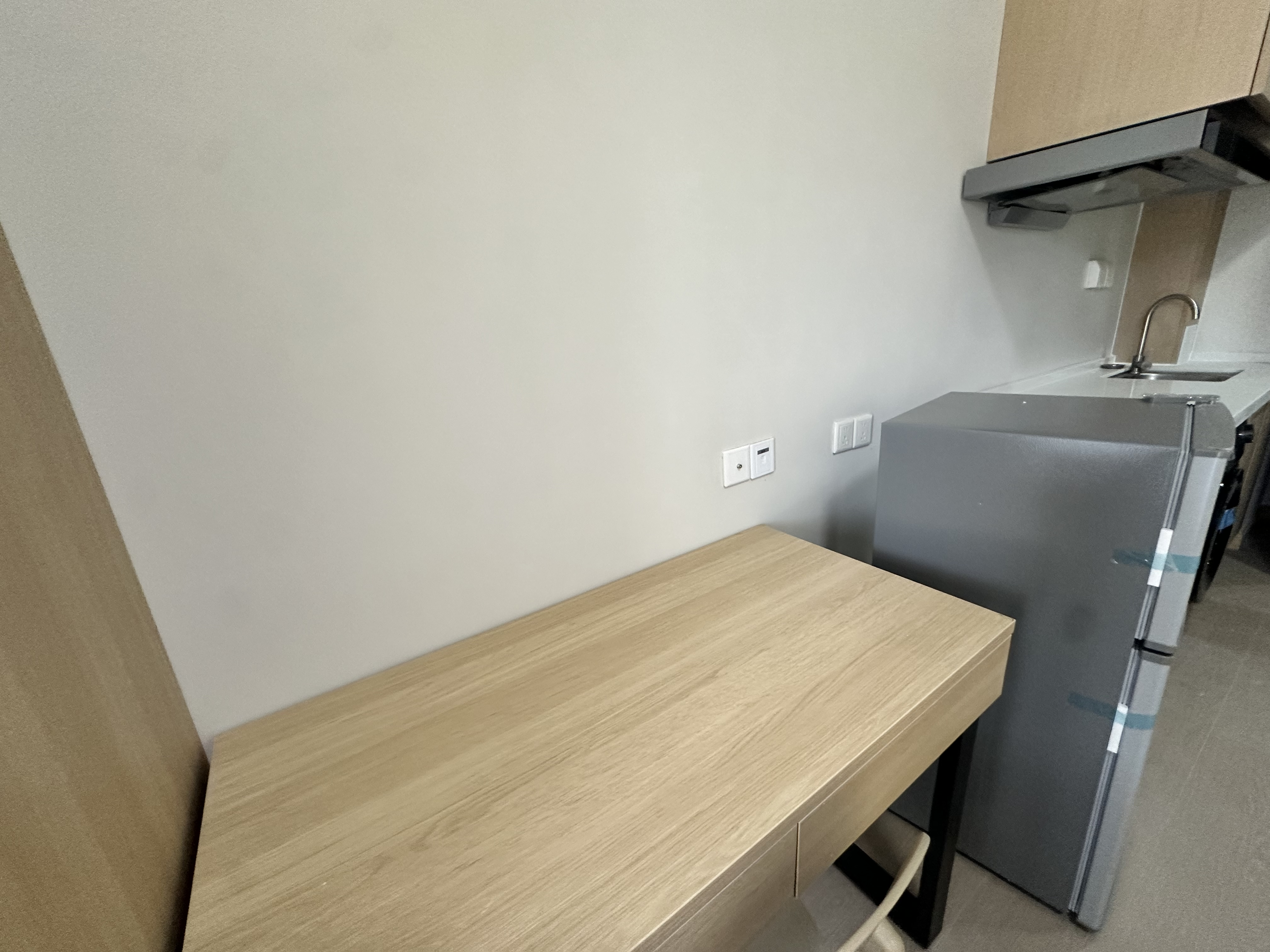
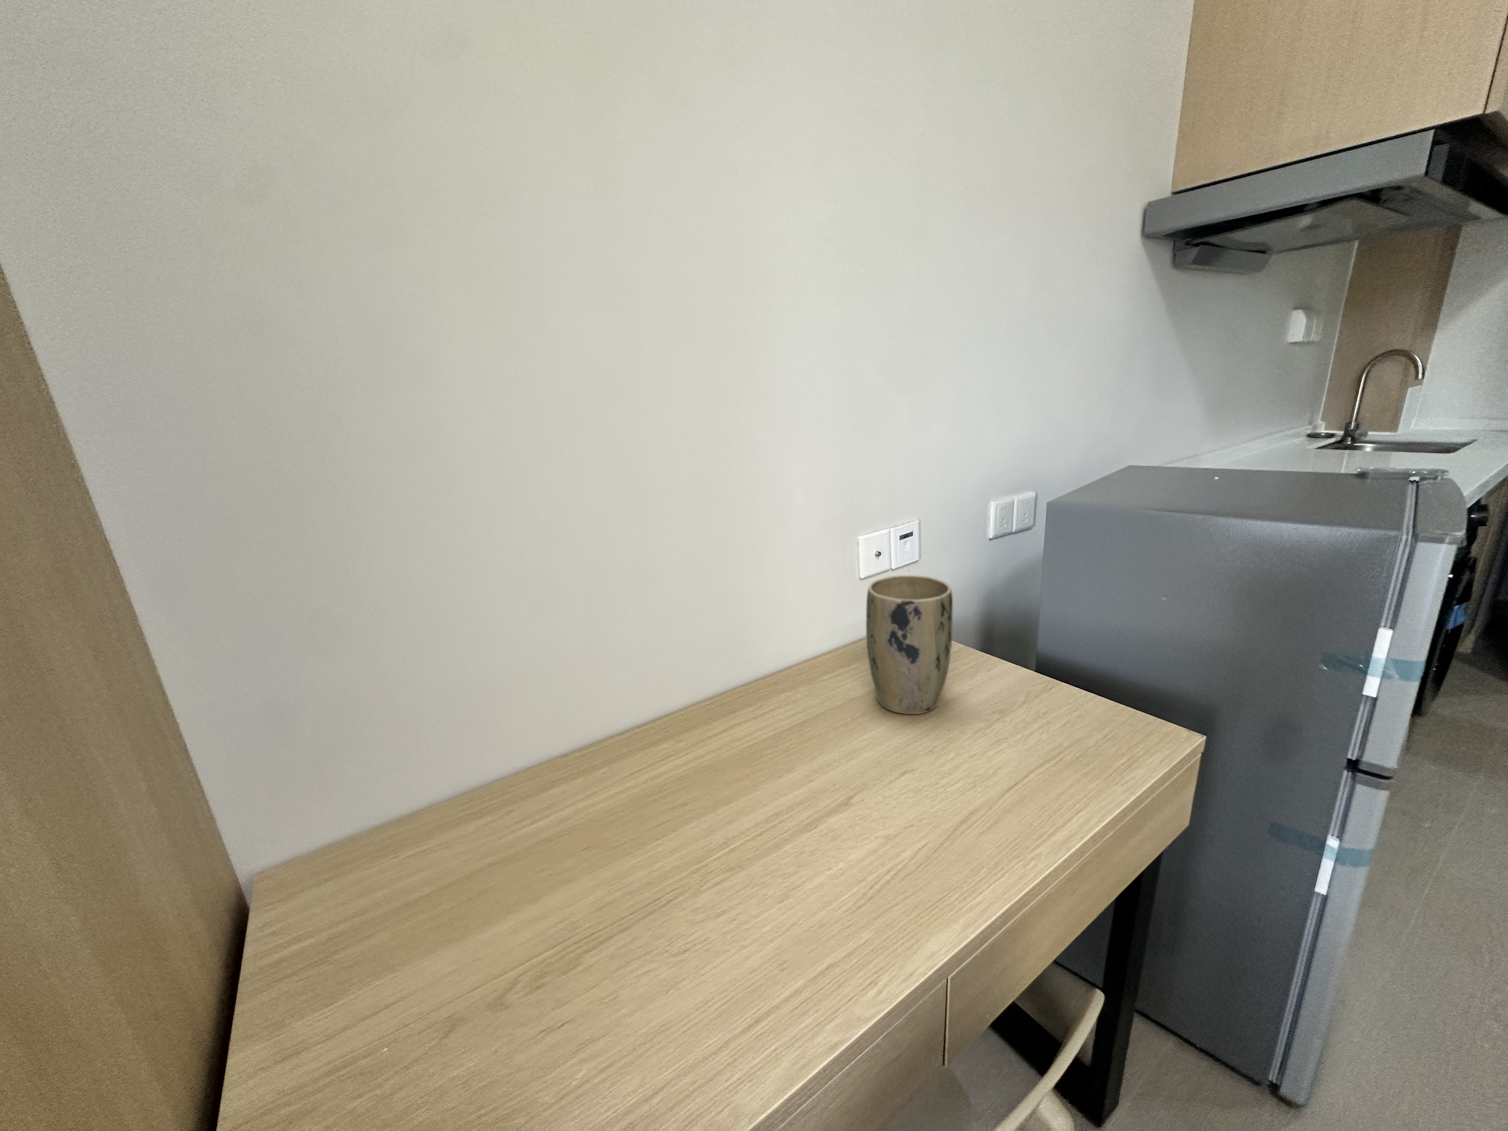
+ plant pot [866,575,953,715]
